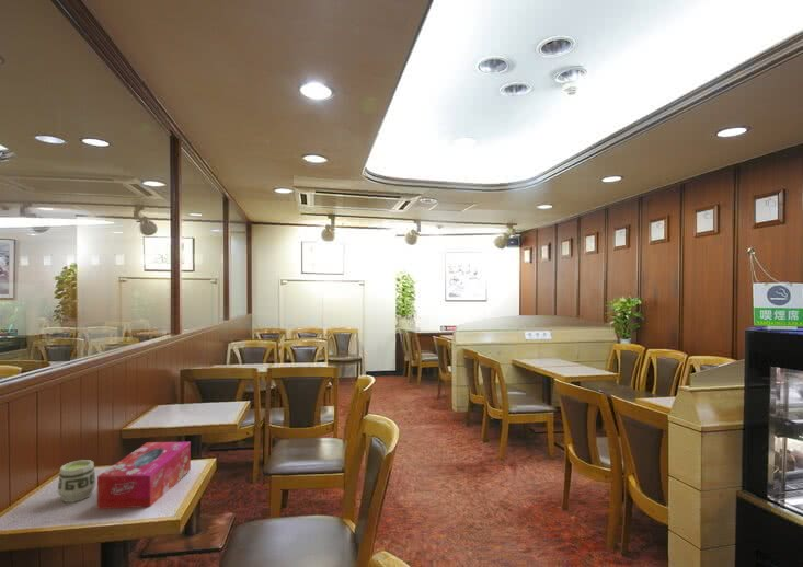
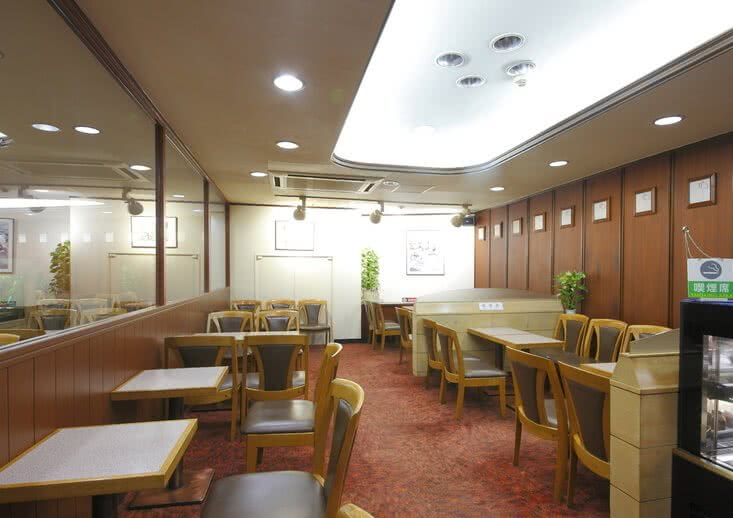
- tissue box [96,441,192,510]
- cup [57,459,97,504]
